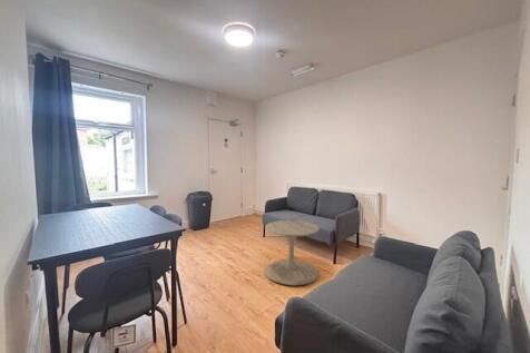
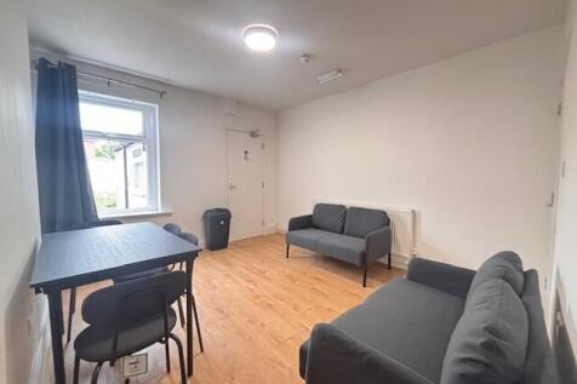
- side table [264,219,320,286]
